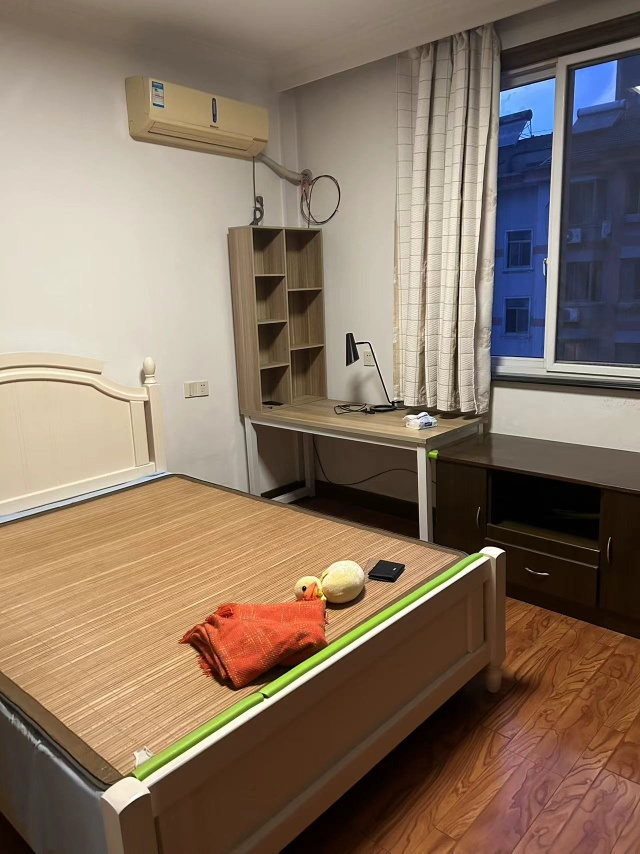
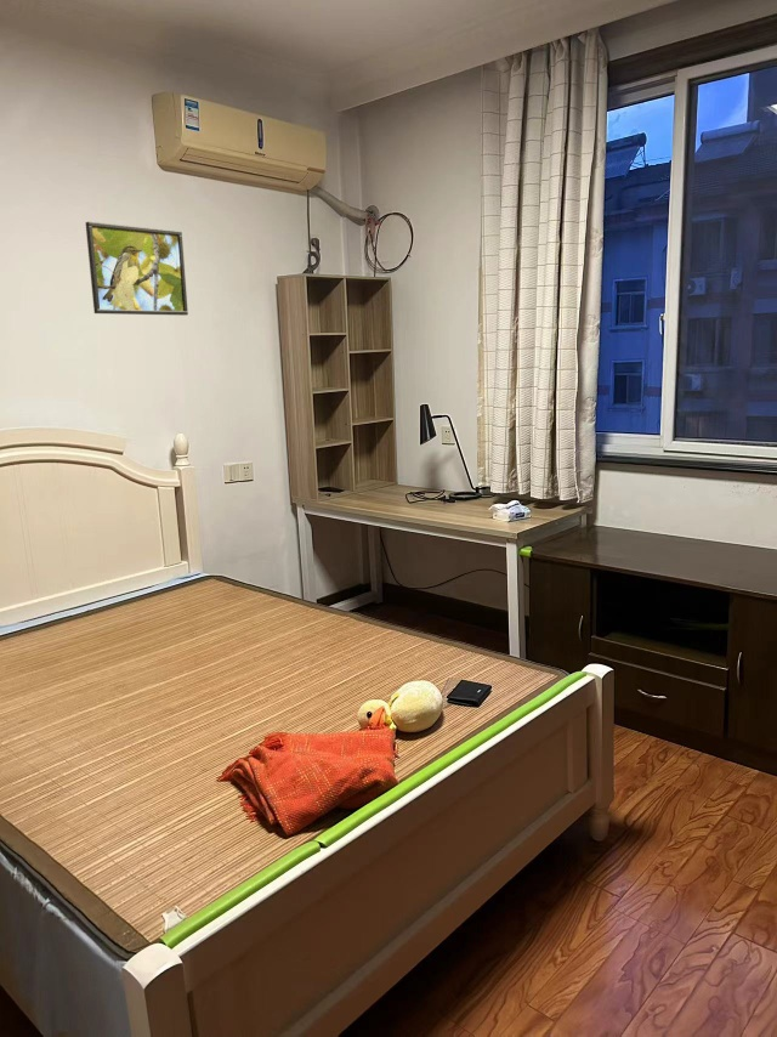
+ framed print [85,221,189,317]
